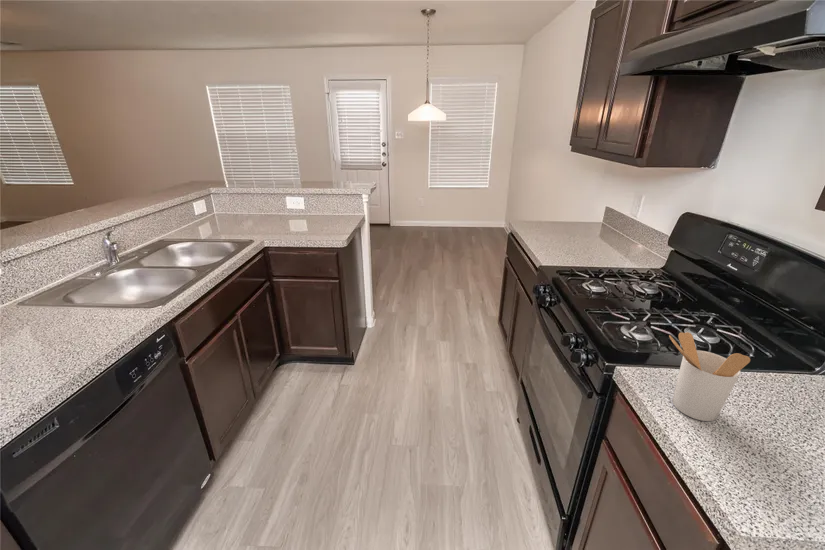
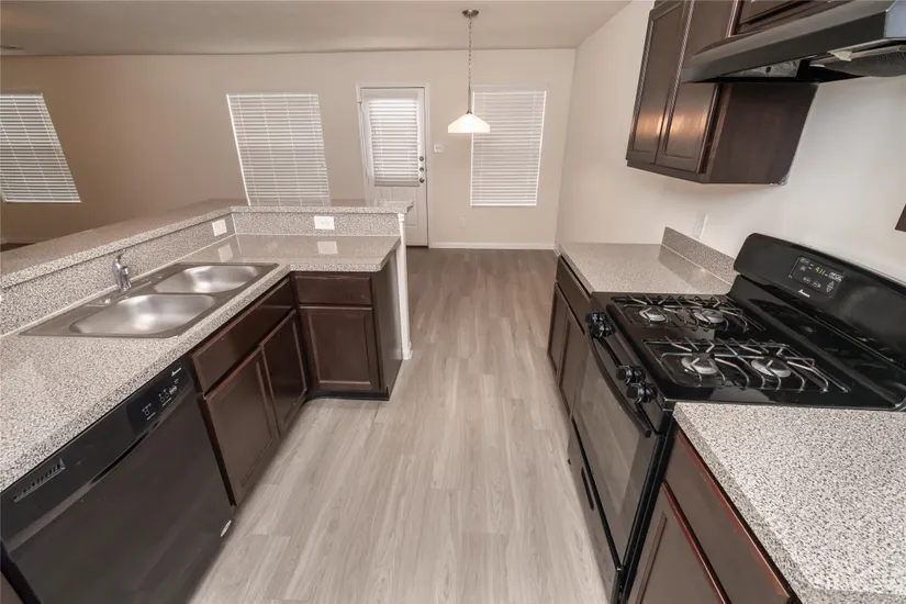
- utensil holder [668,331,751,422]
